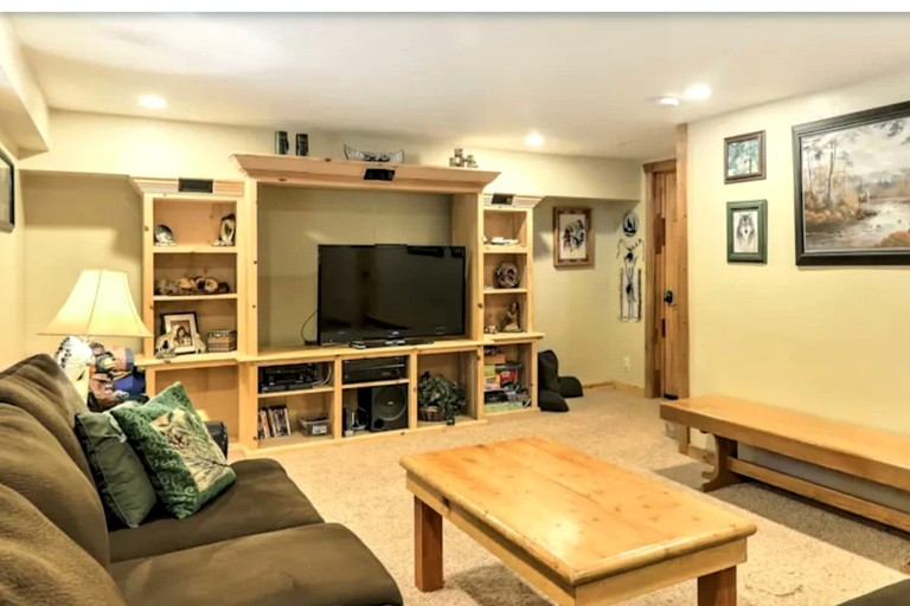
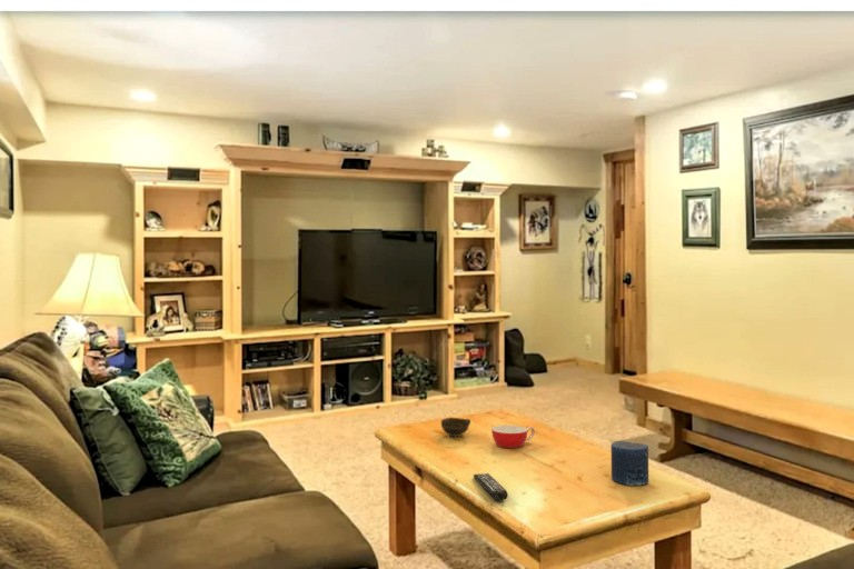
+ remote control [473,472,509,501]
+ candle [610,440,649,486]
+ bowl [490,425,536,449]
+ cup [440,417,471,438]
